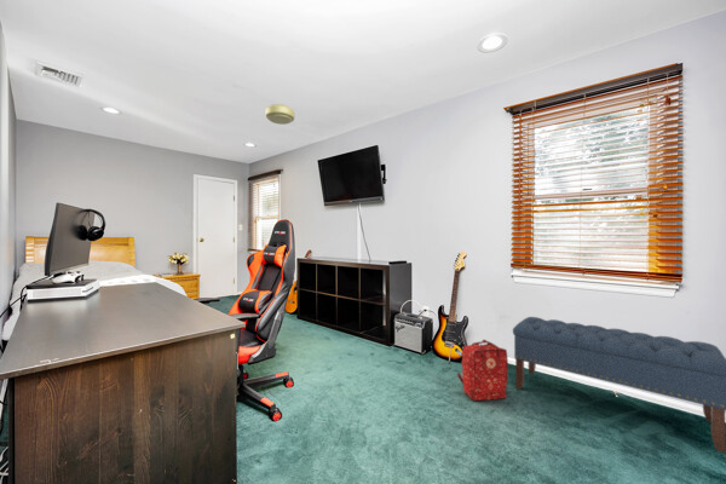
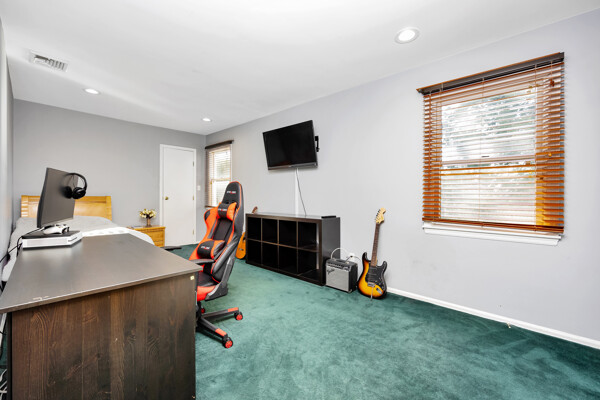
- backpack [456,339,509,402]
- bench [512,316,726,454]
- ceiling light [264,103,295,126]
